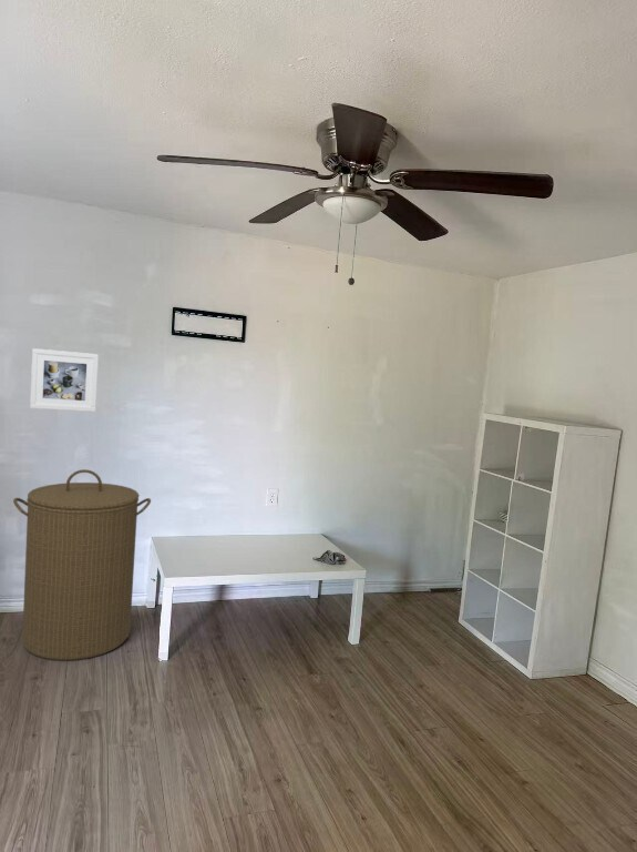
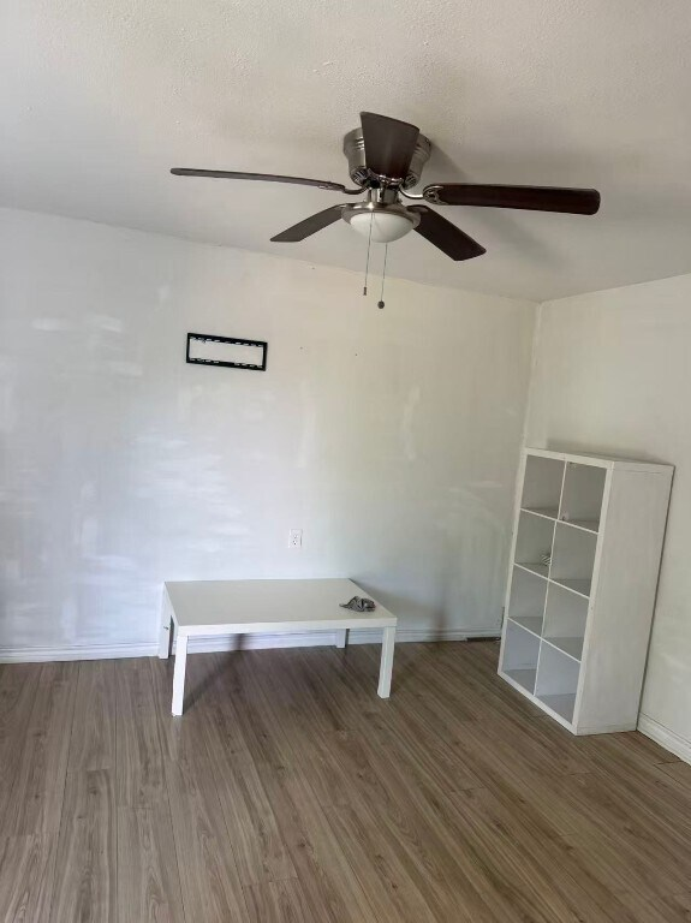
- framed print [29,347,100,413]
- laundry hamper [12,468,152,661]
